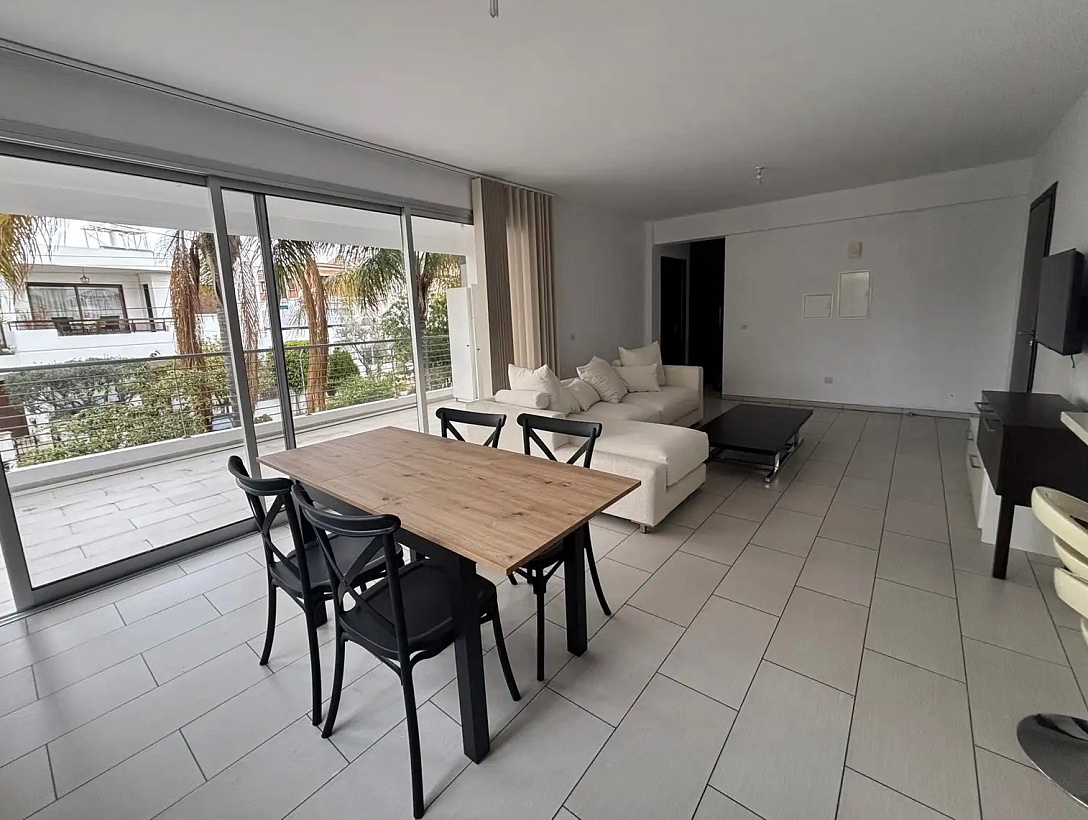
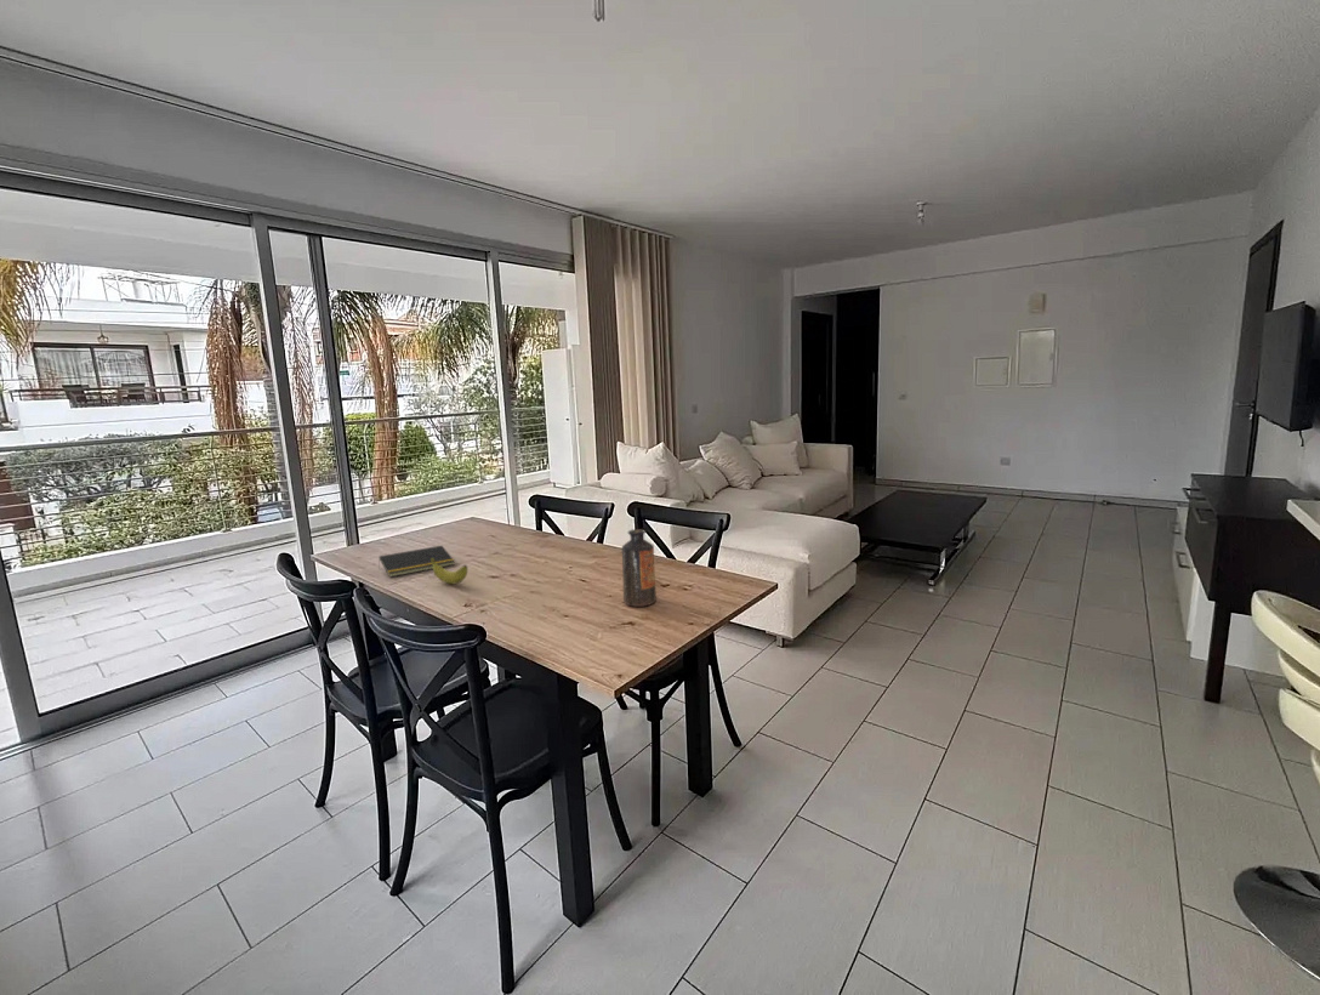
+ notepad [377,545,456,579]
+ banana [431,558,468,585]
+ bottle [620,528,658,608]
